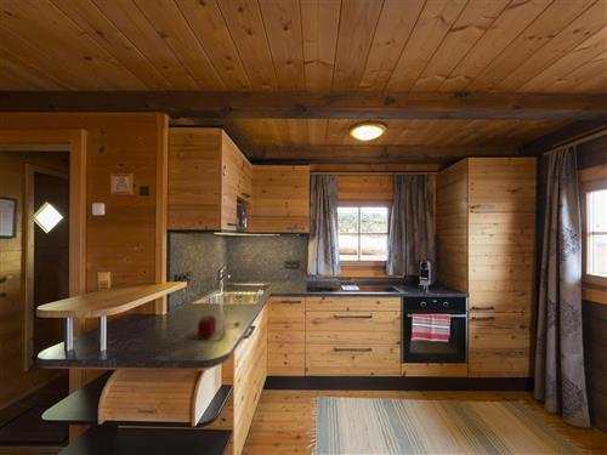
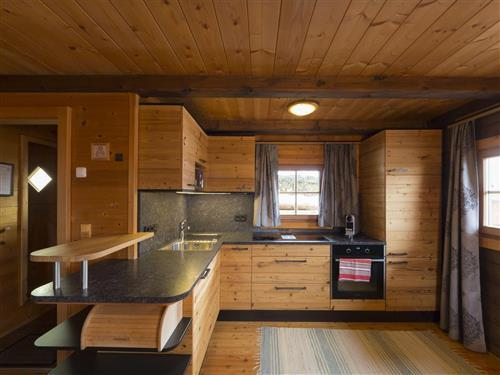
- toaster [197,314,242,342]
